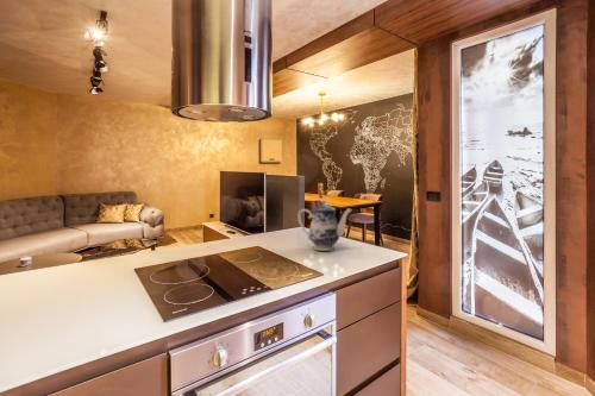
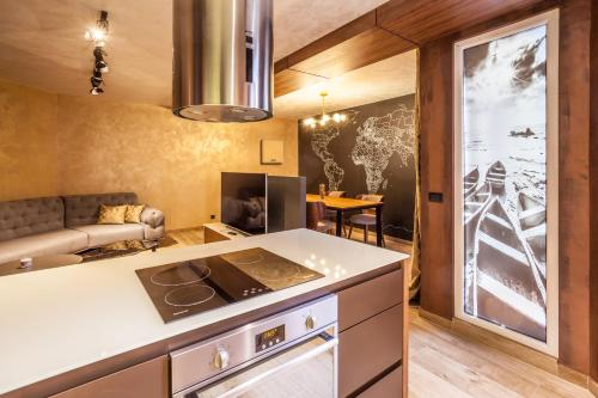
- teapot [296,197,353,252]
